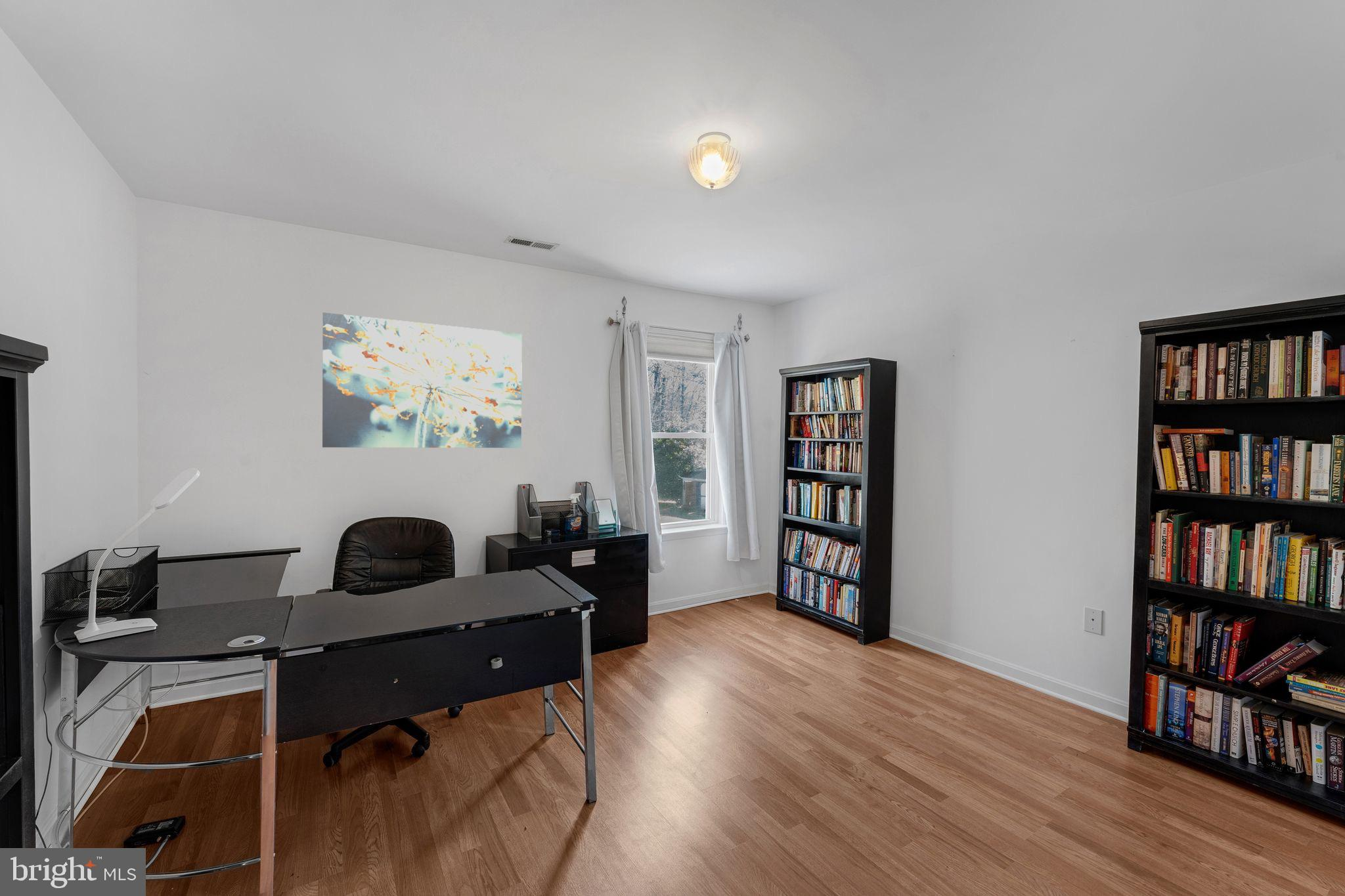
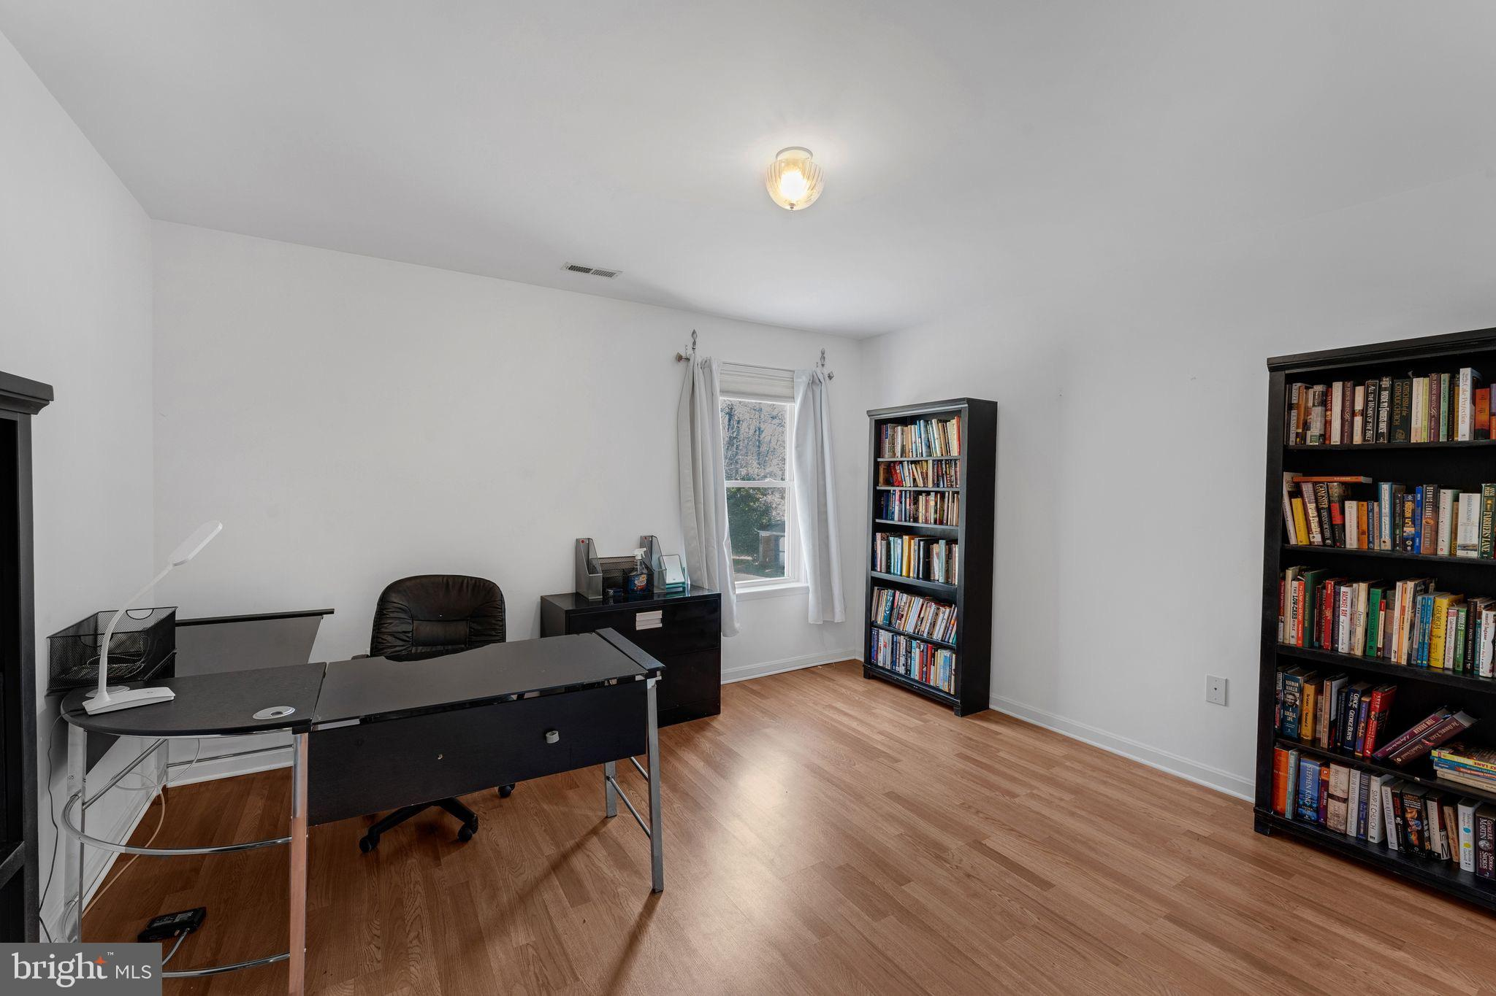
- wall art [322,312,523,448]
